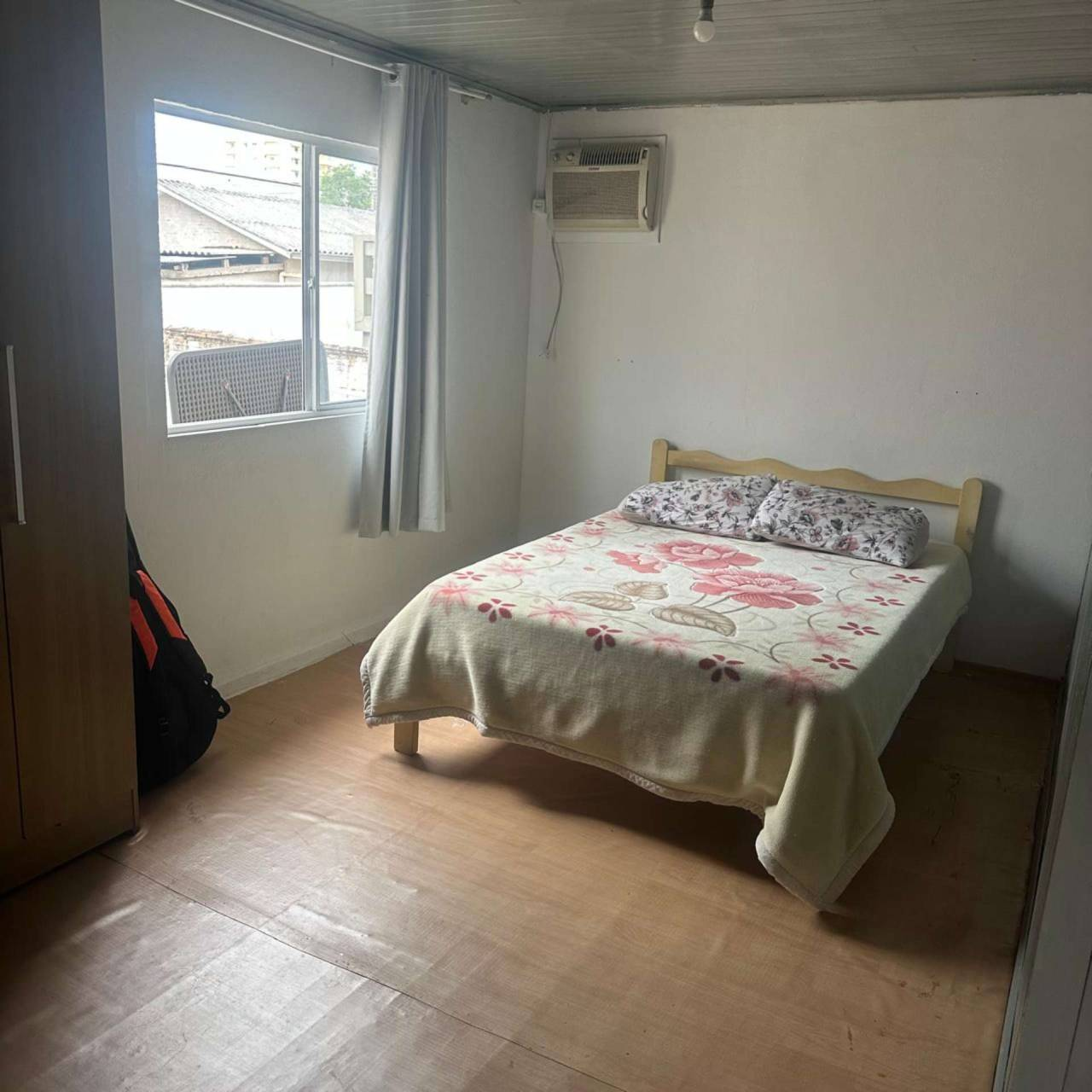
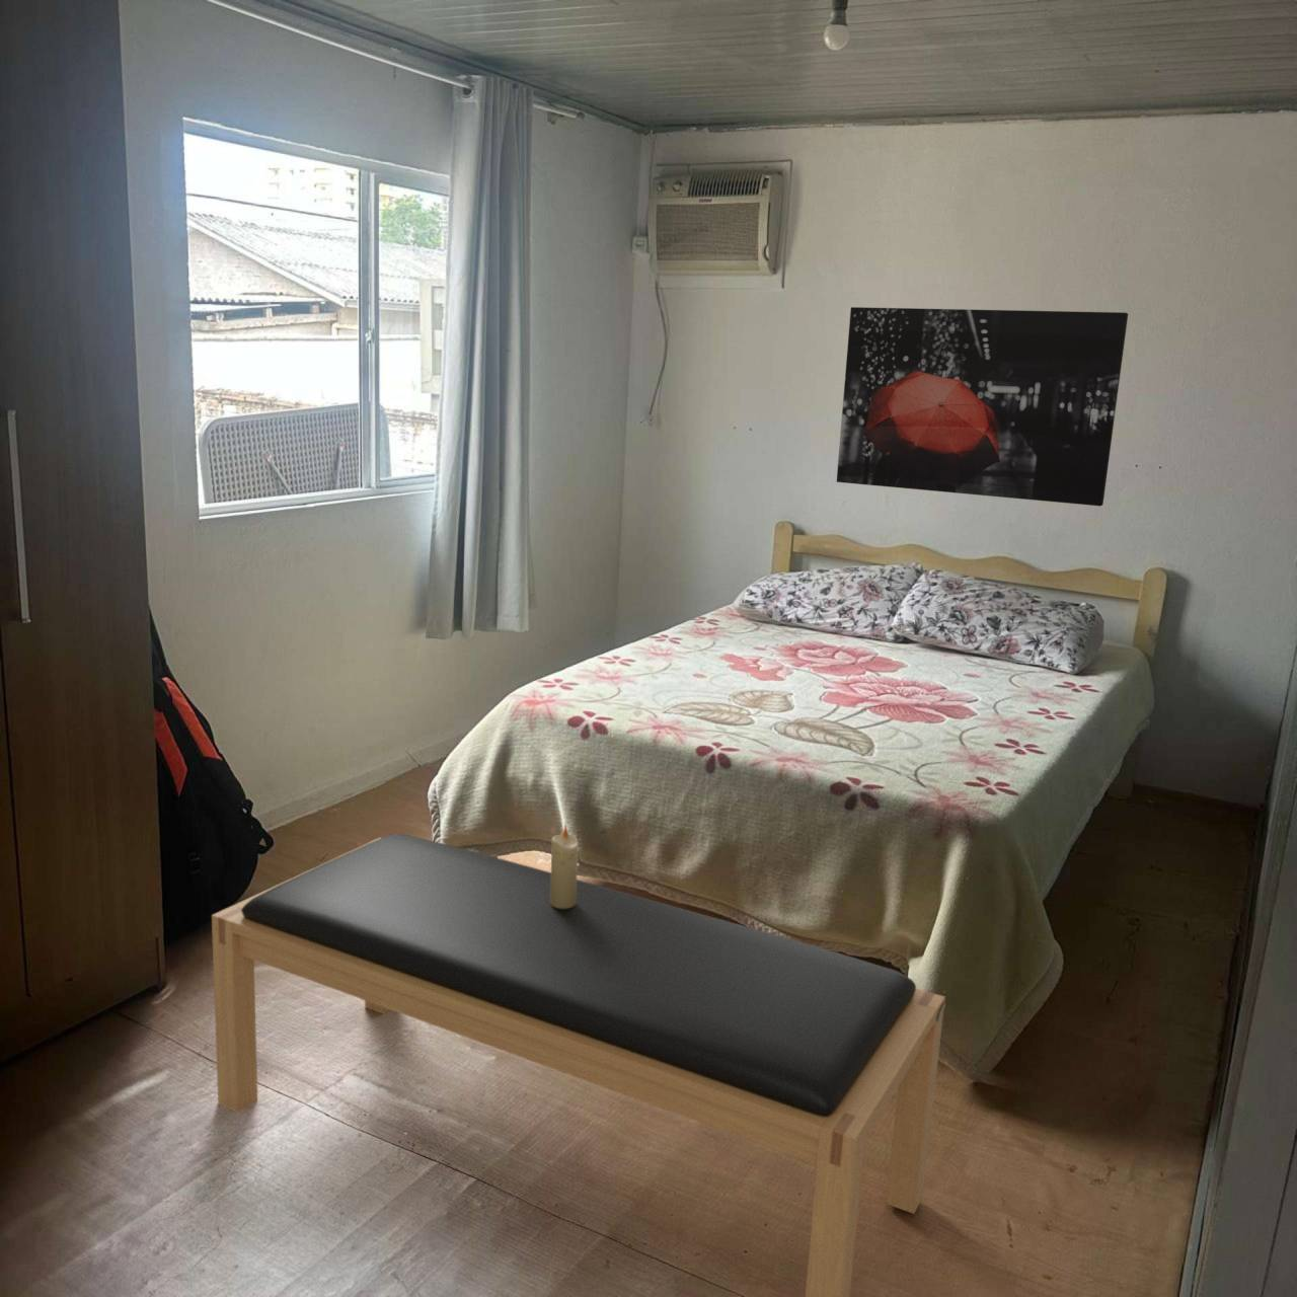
+ bench [210,833,947,1297]
+ wall art [836,306,1128,507]
+ candle [550,824,580,909]
